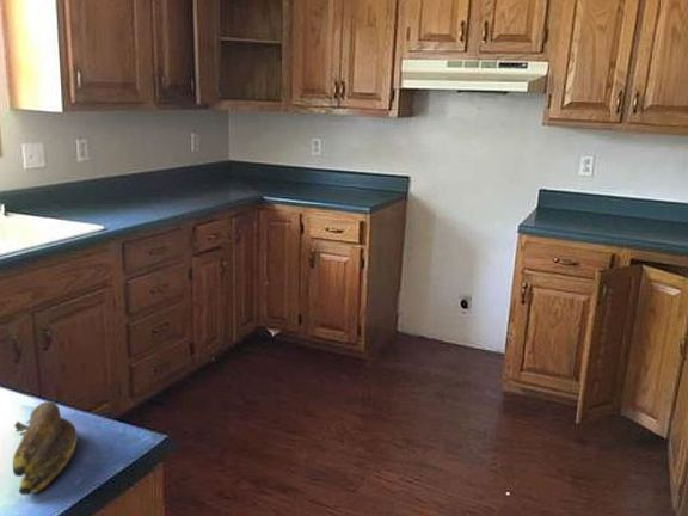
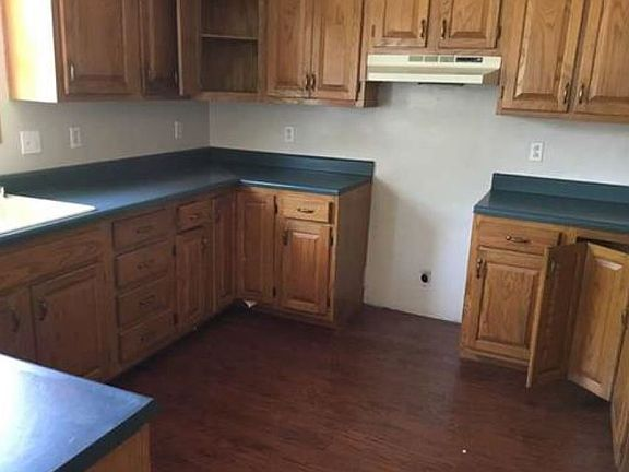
- banana [12,400,79,496]
